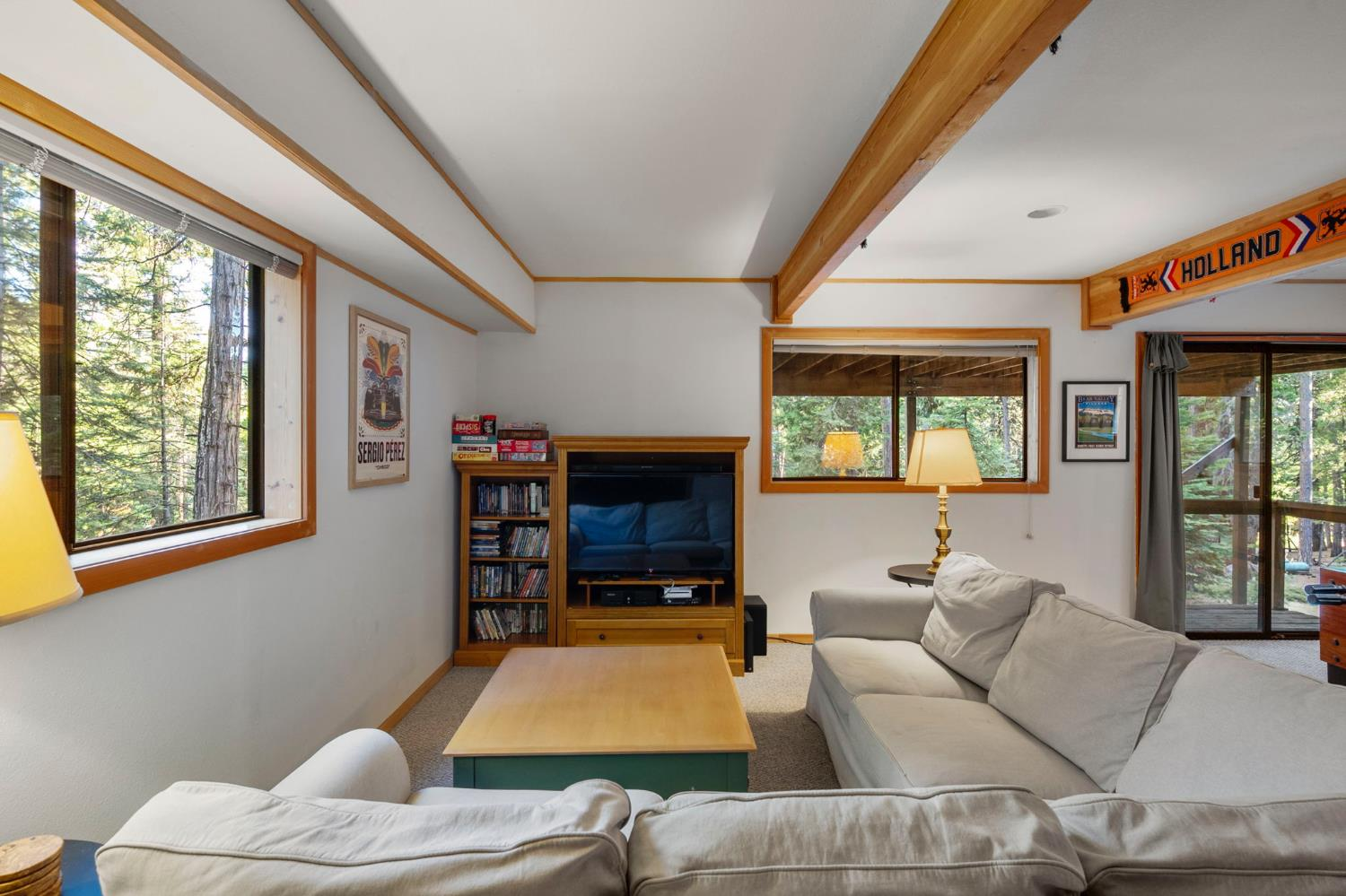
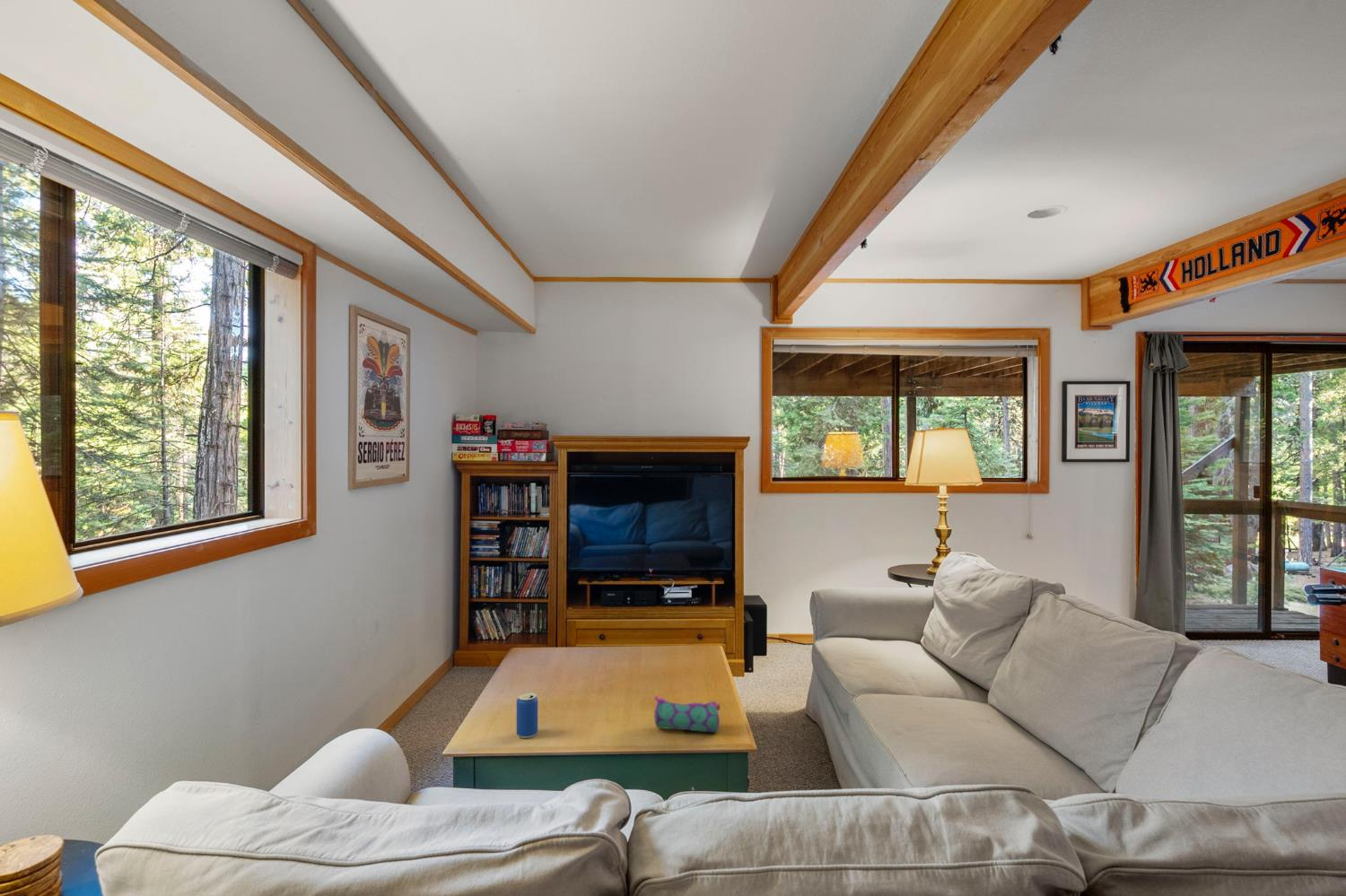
+ pencil case [653,695,721,733]
+ beverage can [516,692,538,739]
